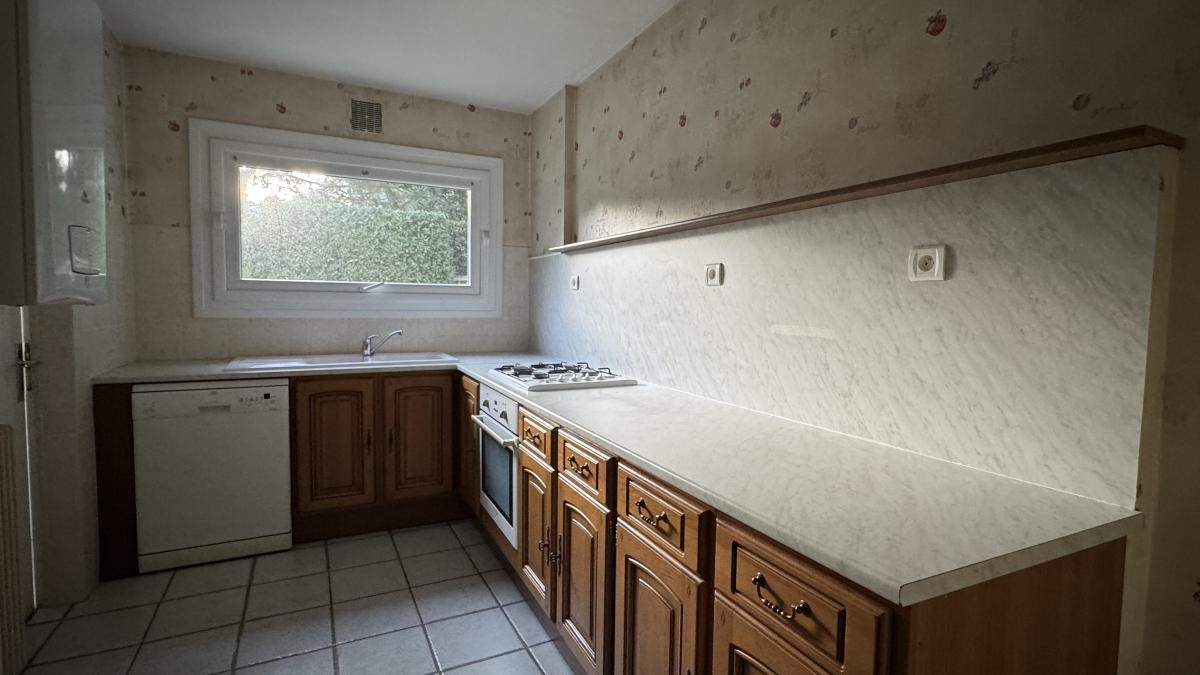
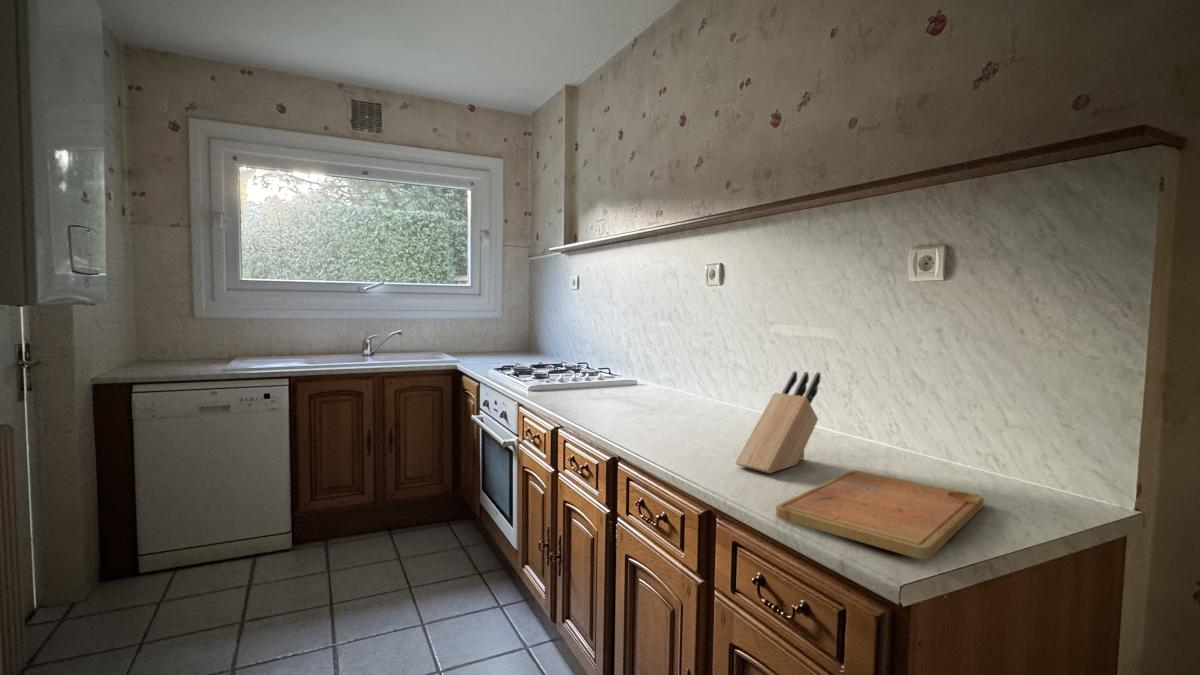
+ knife block [734,370,822,474]
+ cutting board [775,469,985,561]
